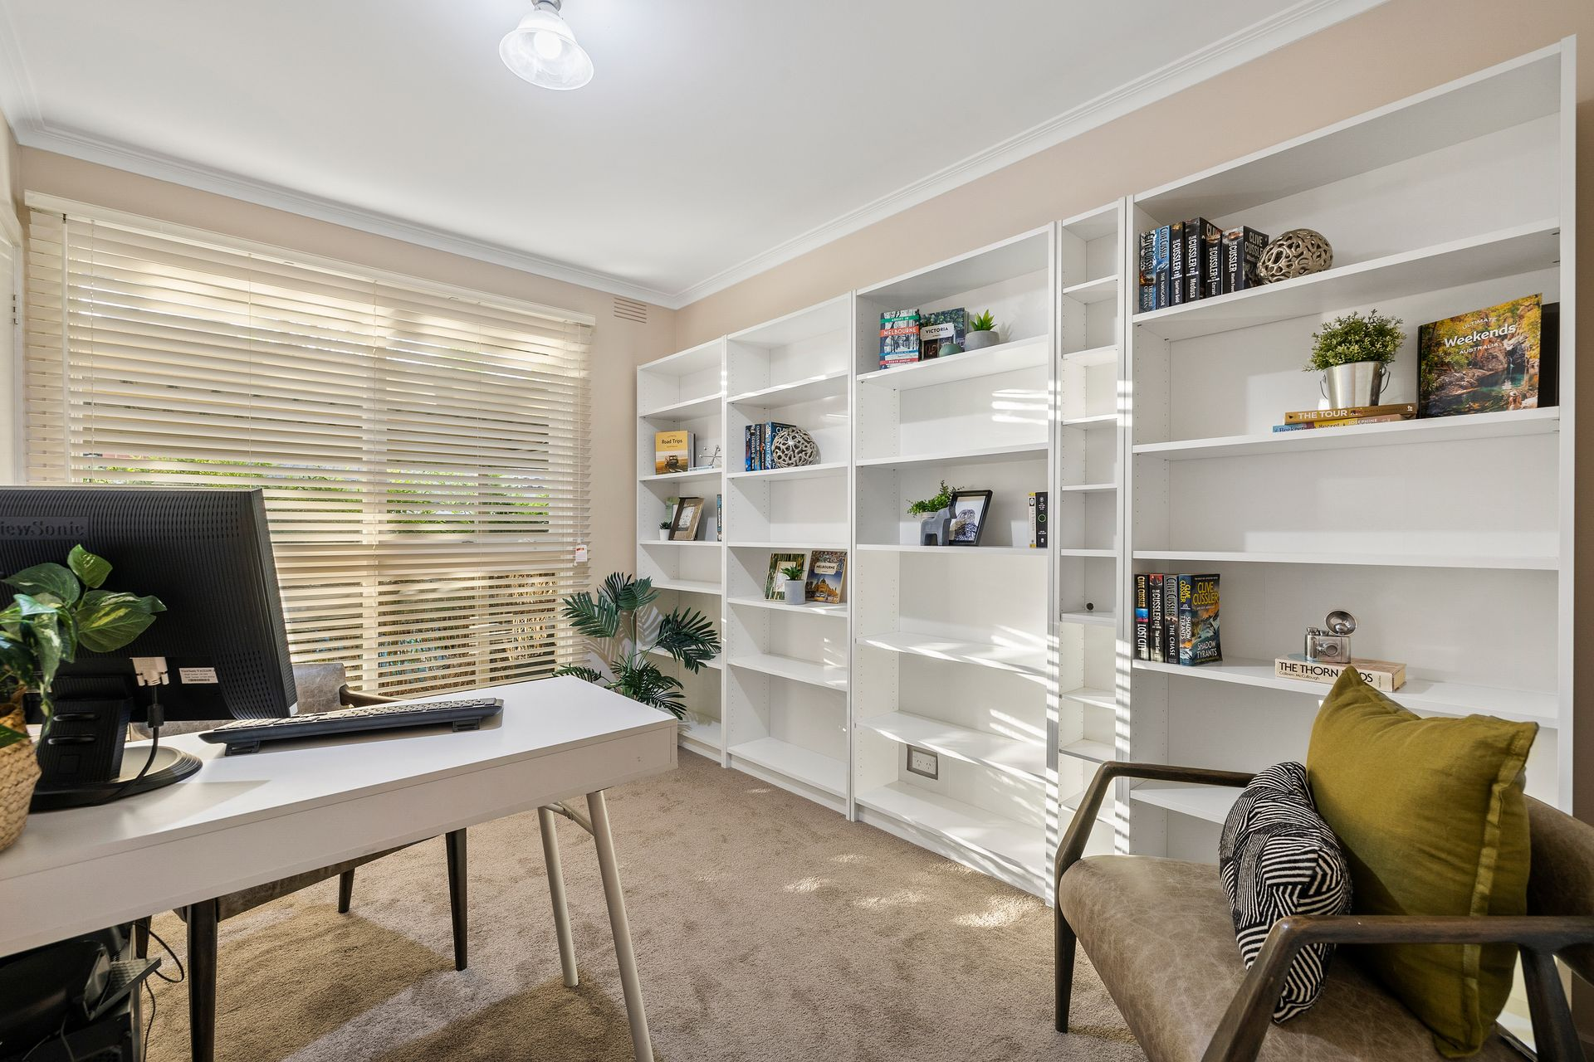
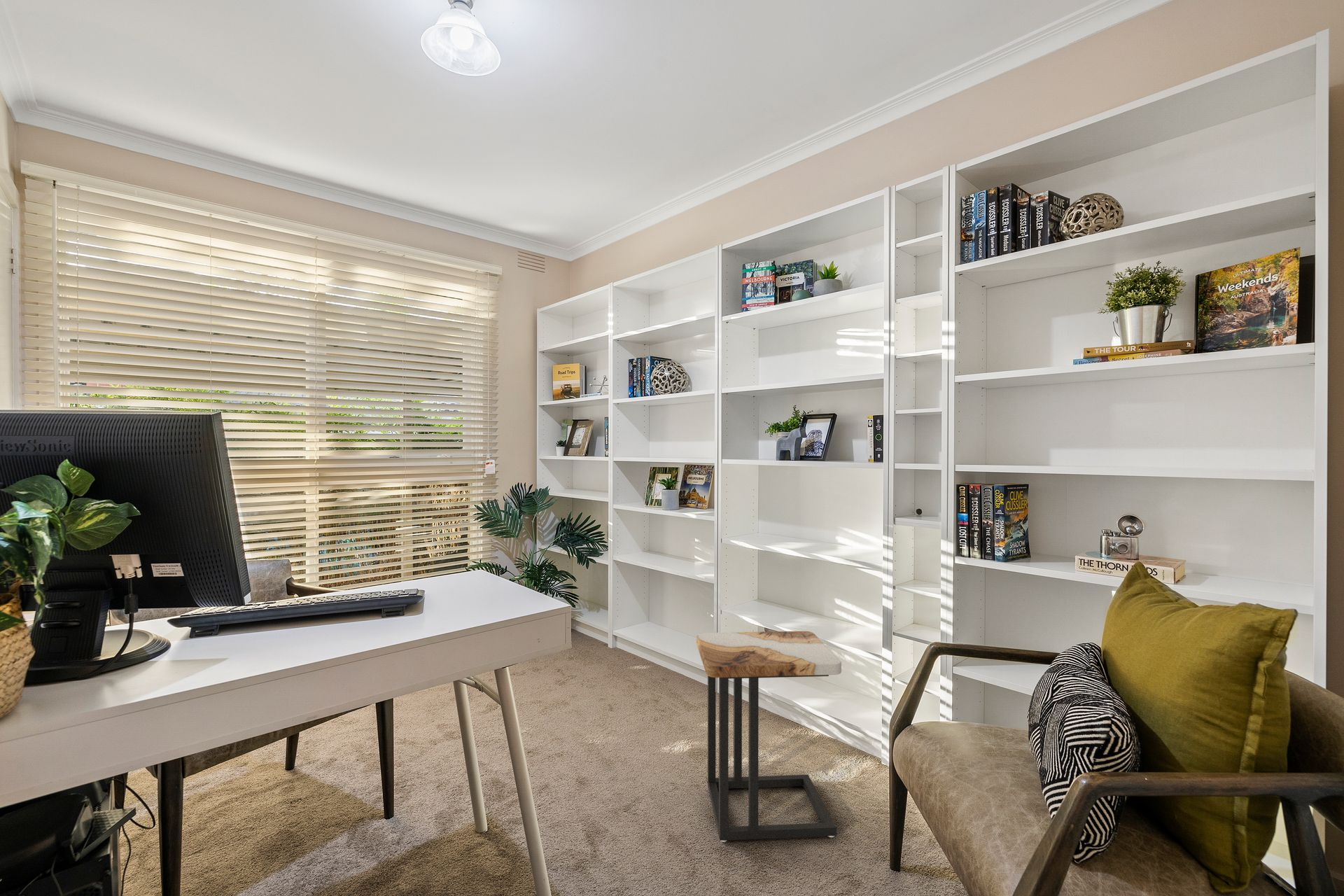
+ side table [696,630,842,843]
